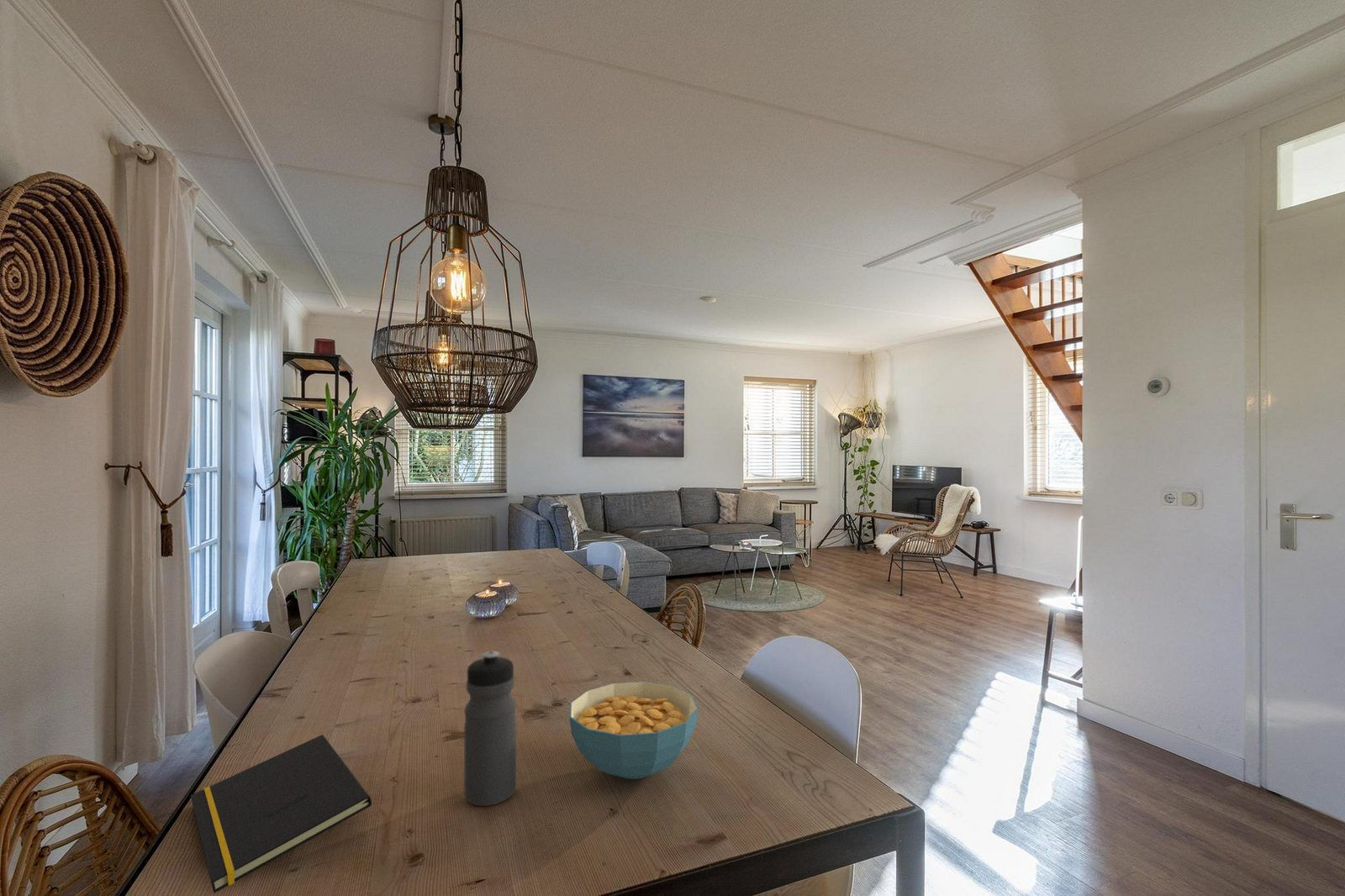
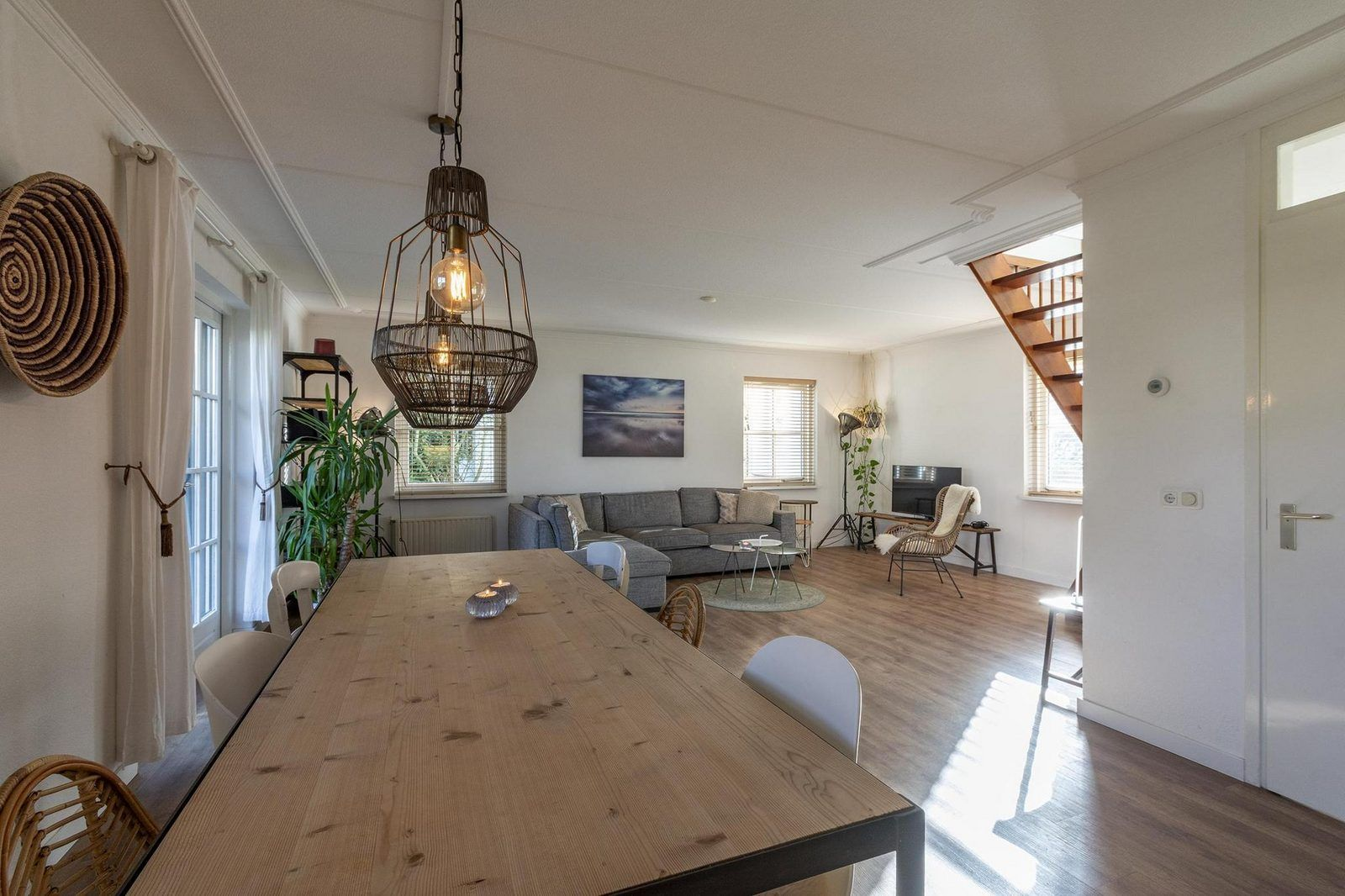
- cereal bowl [568,681,699,780]
- water bottle [463,651,517,807]
- notepad [190,734,372,893]
